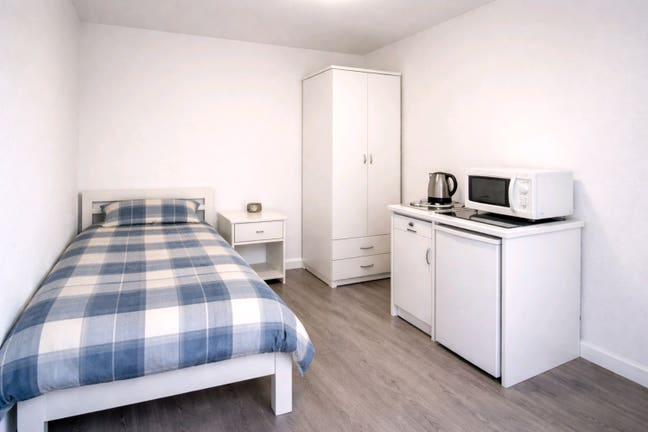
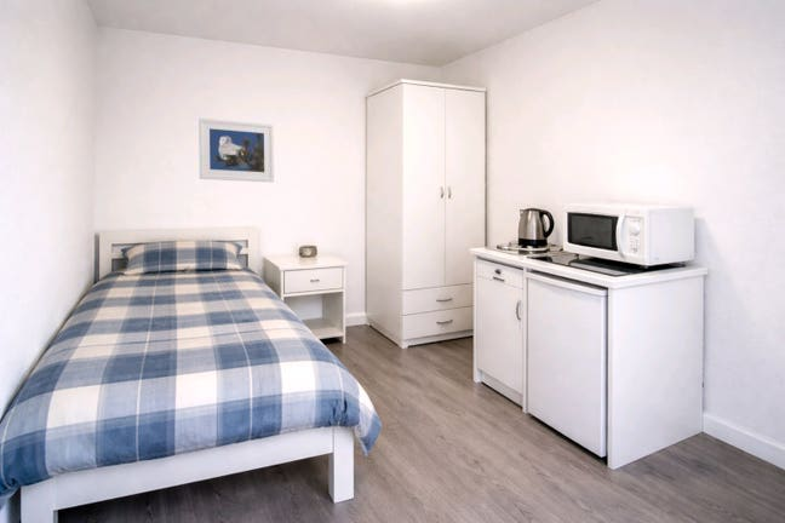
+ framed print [197,116,275,183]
